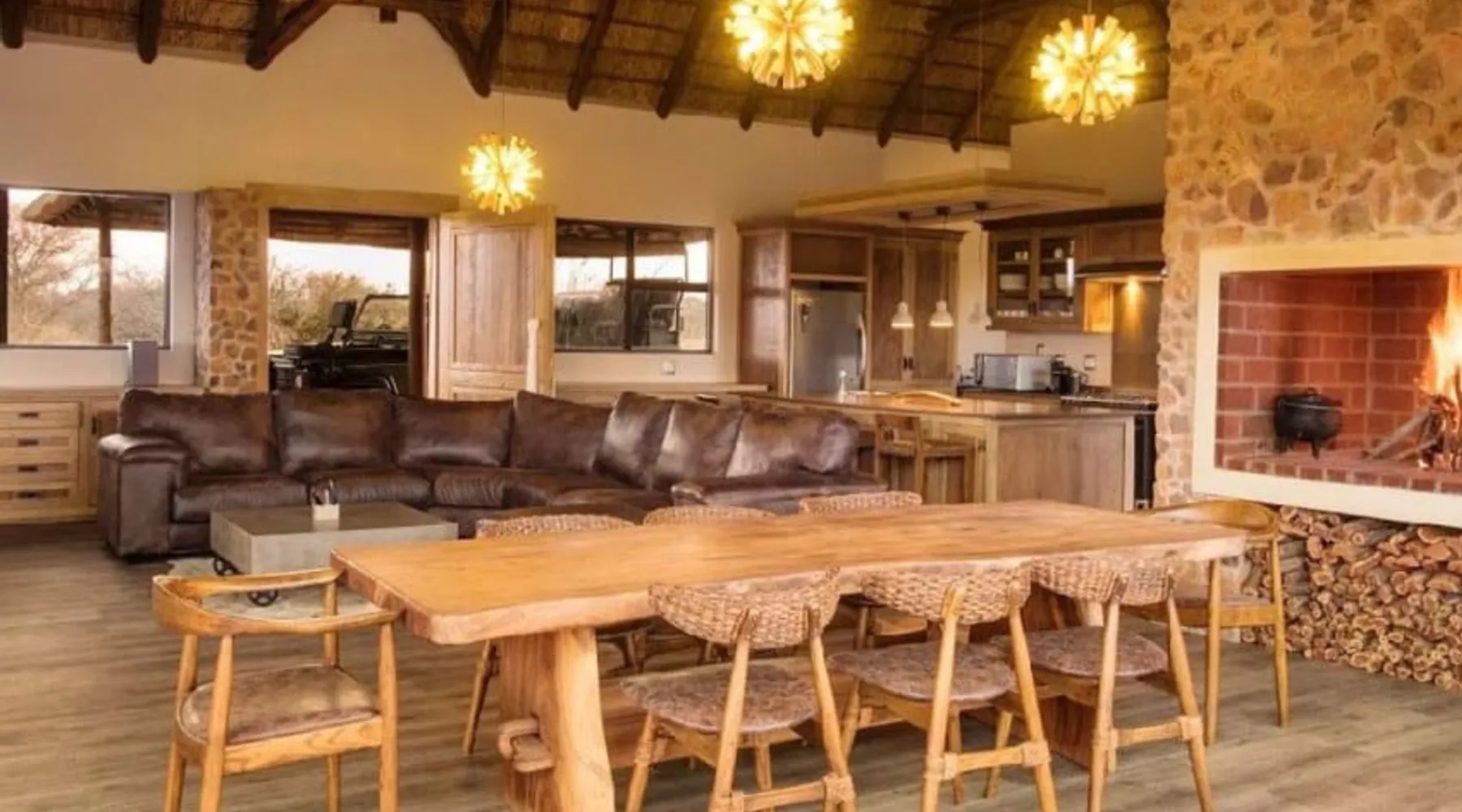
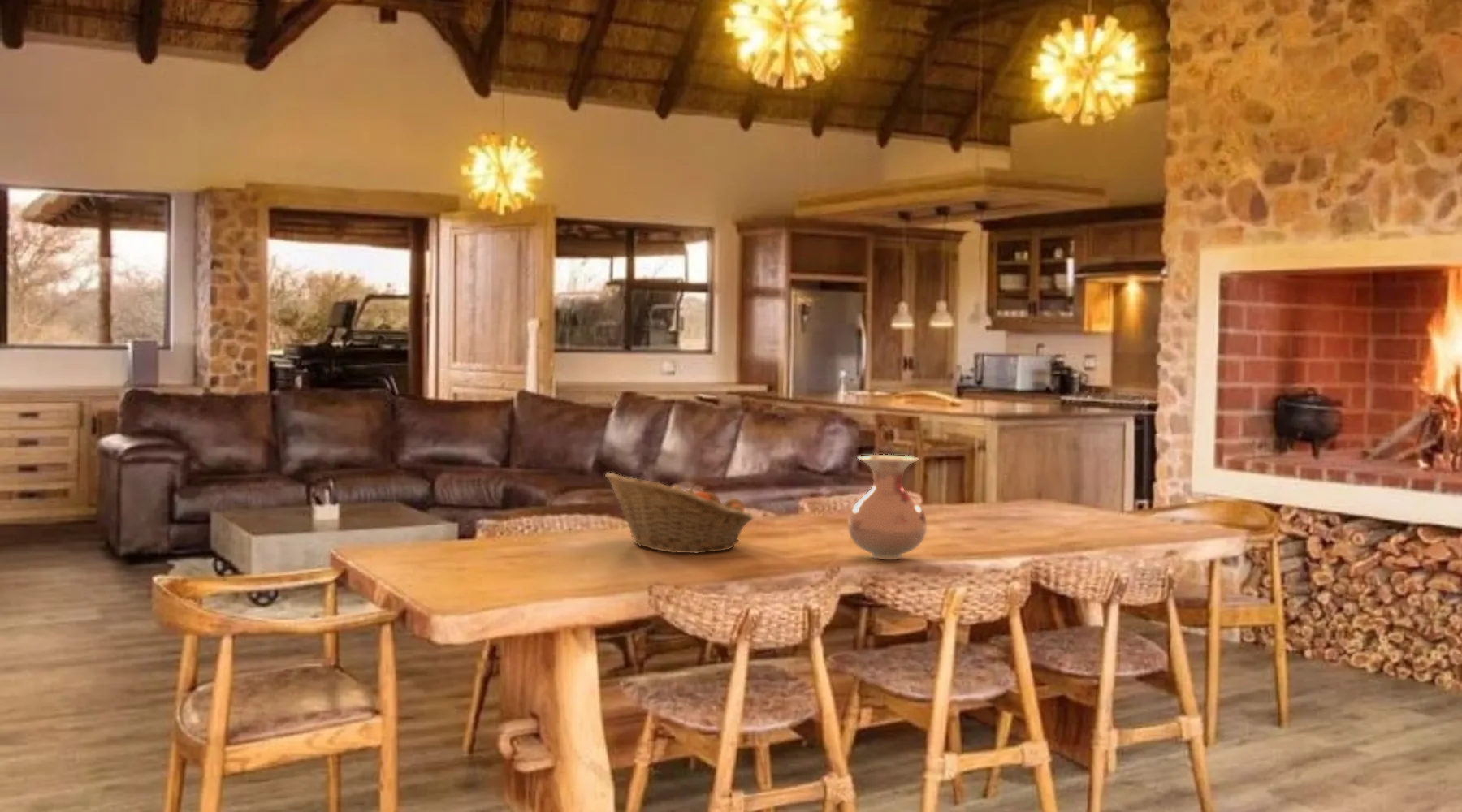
+ vase [847,454,928,560]
+ fruit basket [604,472,754,554]
